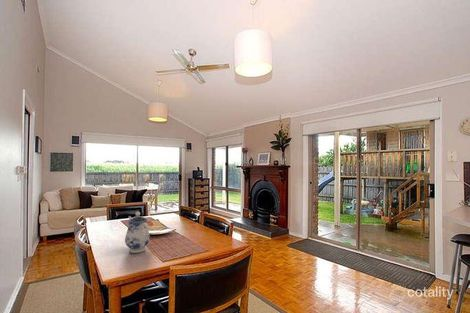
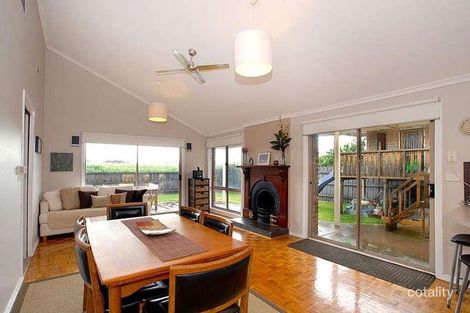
- teapot [124,211,151,254]
